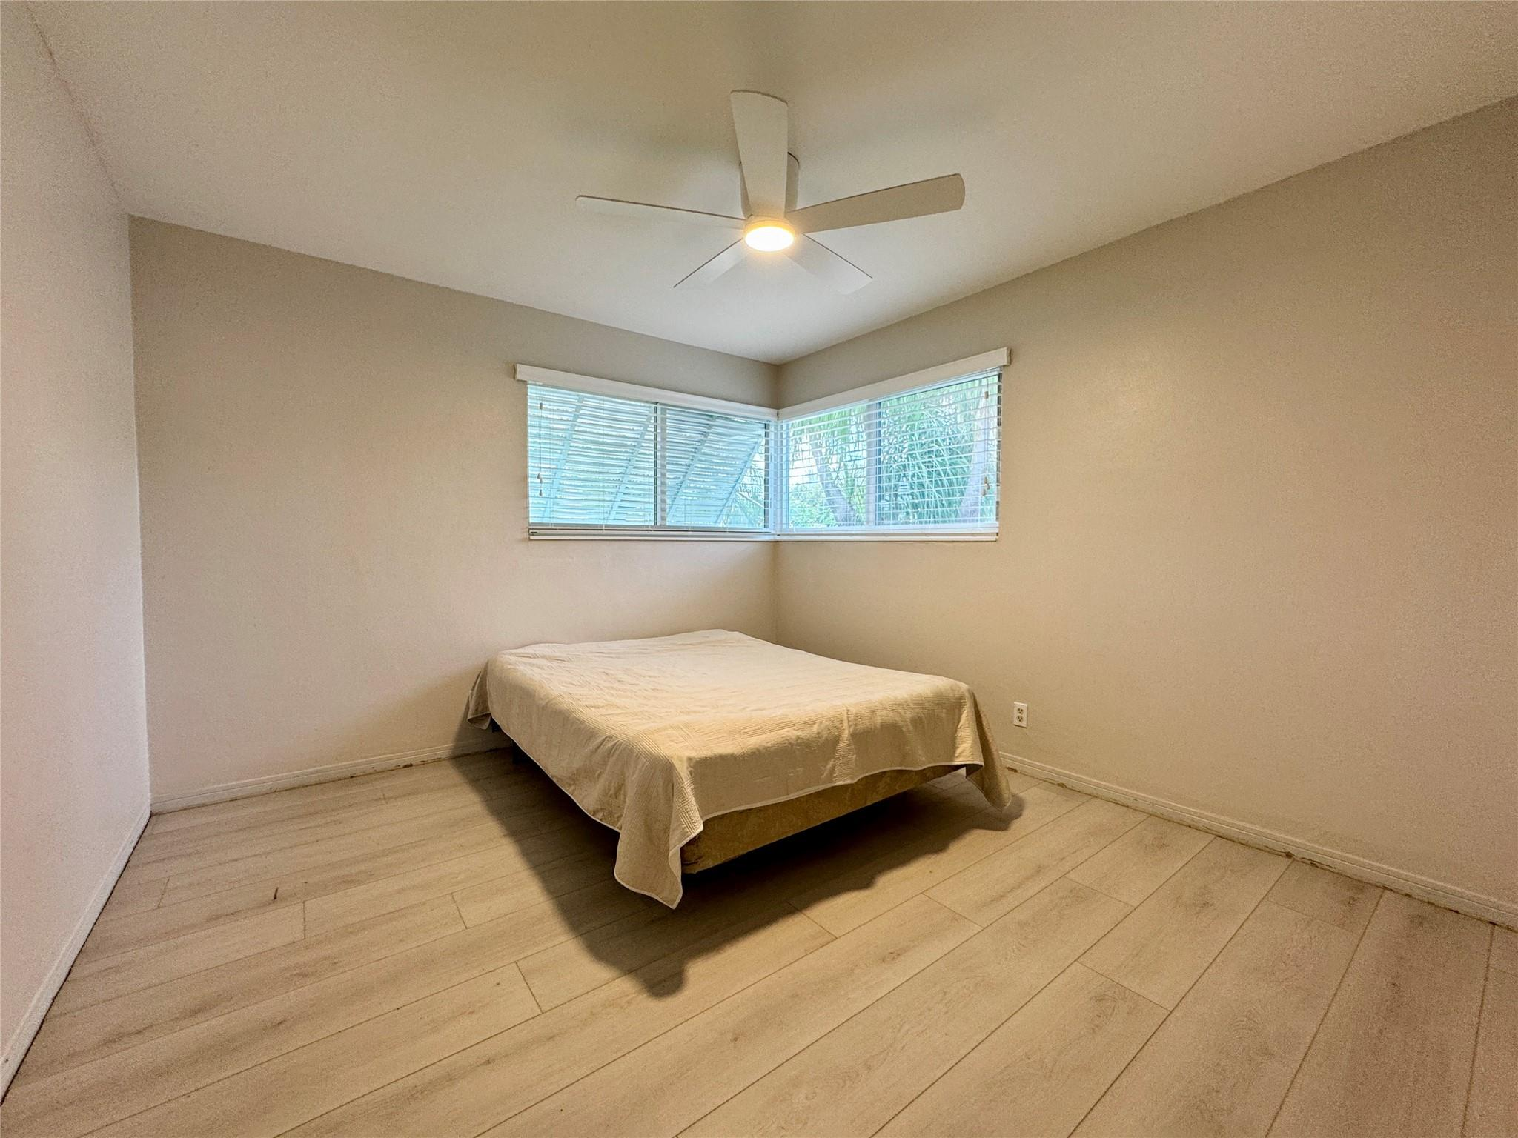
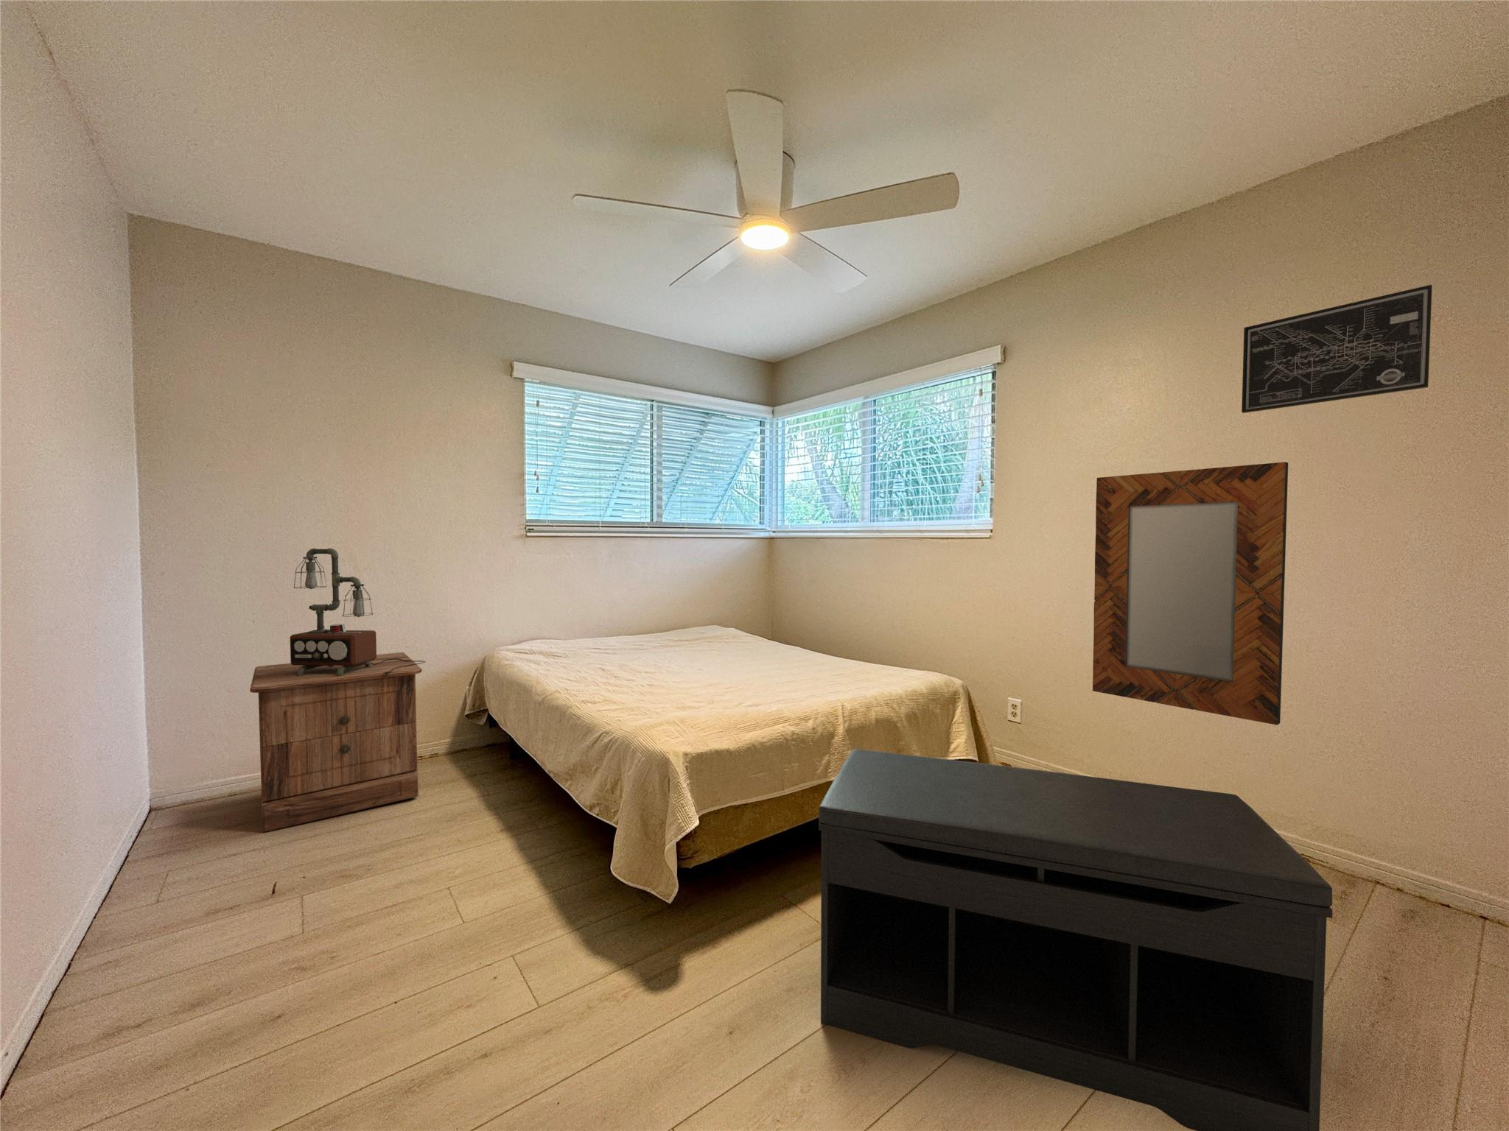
+ bench [817,748,1333,1131]
+ nightstand [250,652,422,833]
+ home mirror [1092,461,1289,726]
+ table lamp [290,548,427,675]
+ wall art [1240,284,1433,413]
